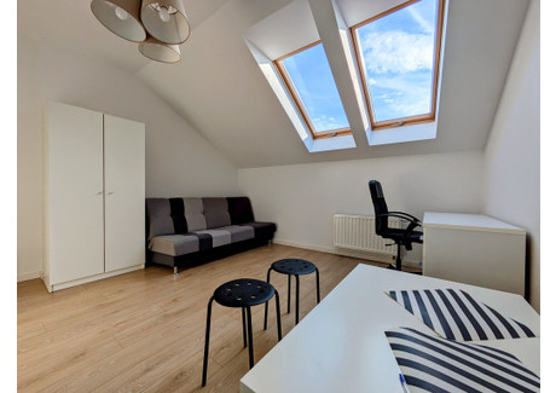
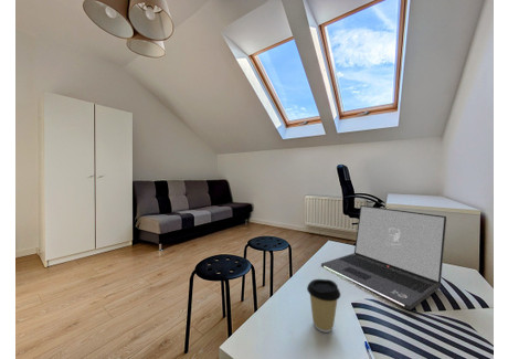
+ laptop [320,204,447,312]
+ coffee cup [306,278,341,334]
